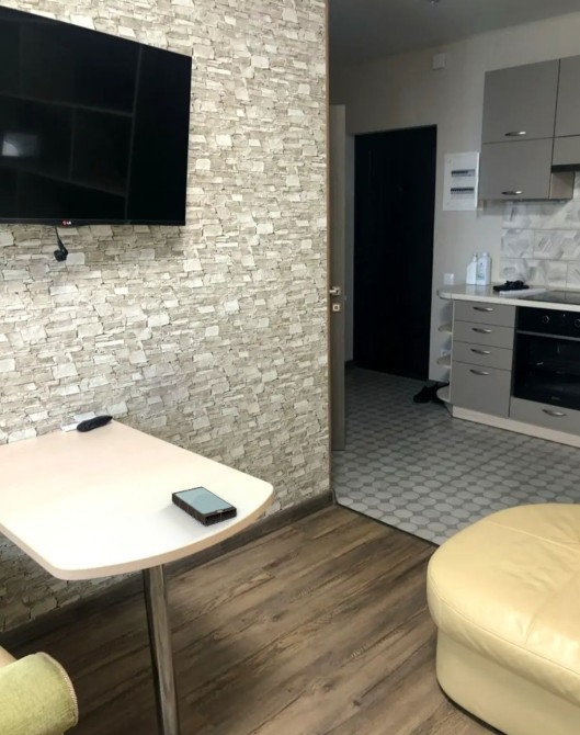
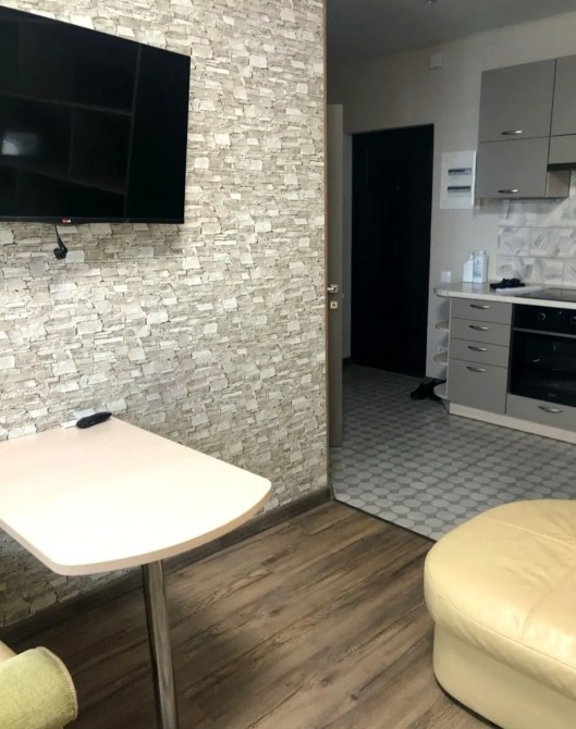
- smartphone [171,485,238,527]
